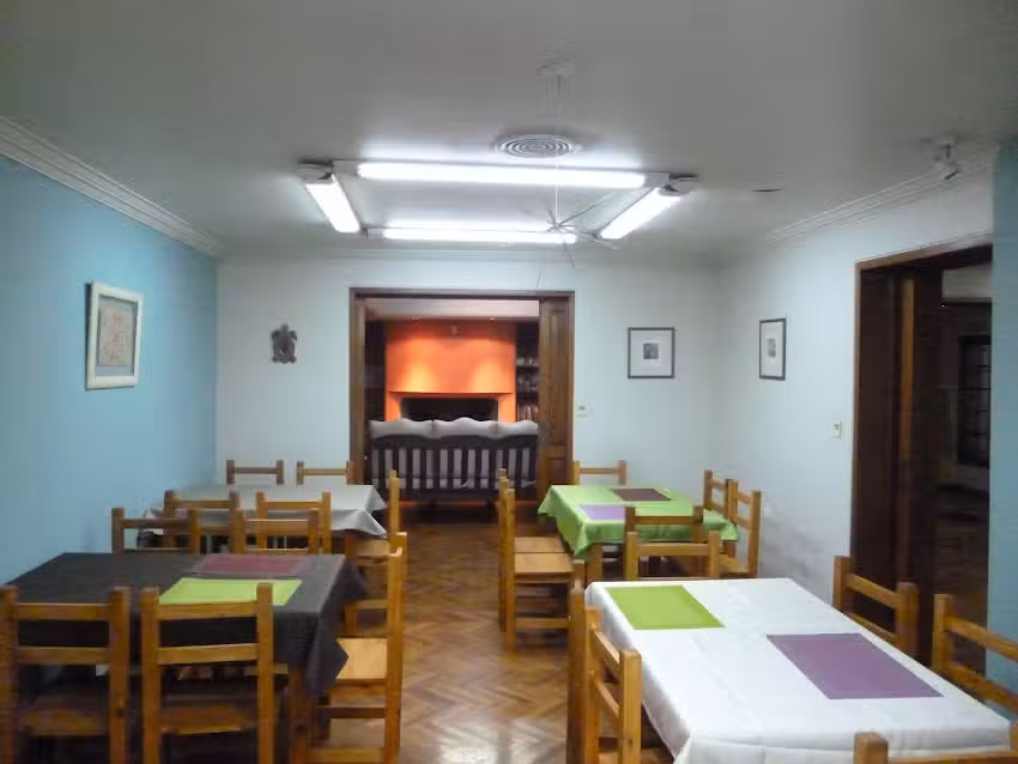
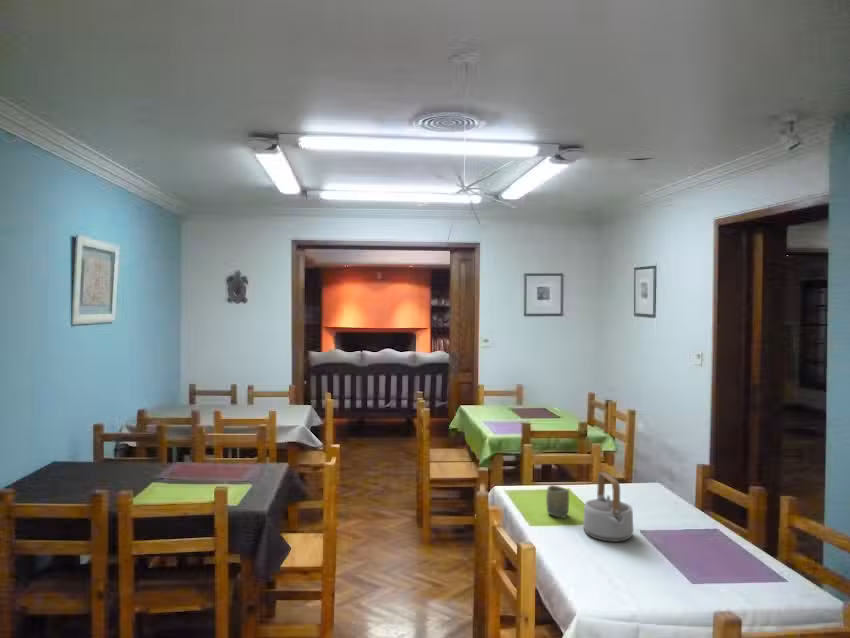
+ teapot [582,471,634,543]
+ cup [545,484,570,519]
